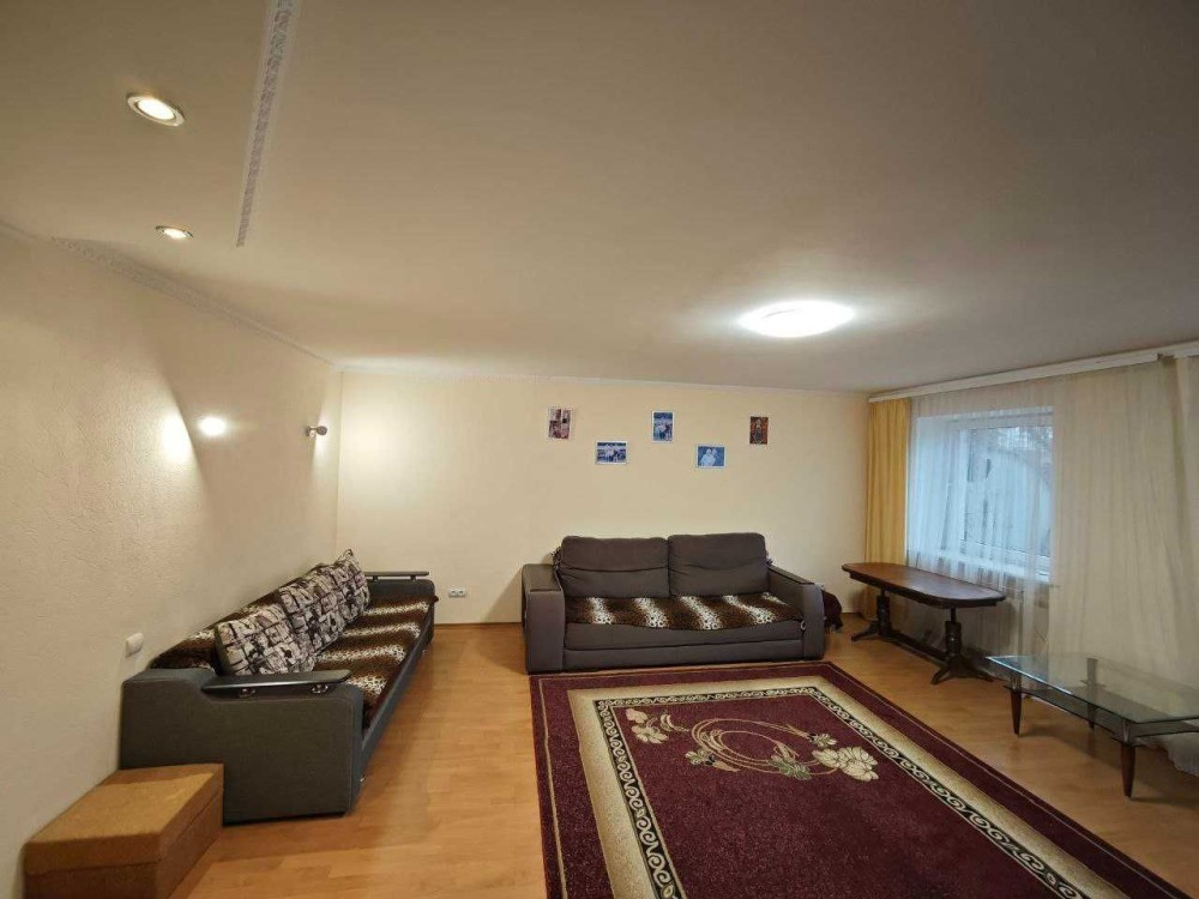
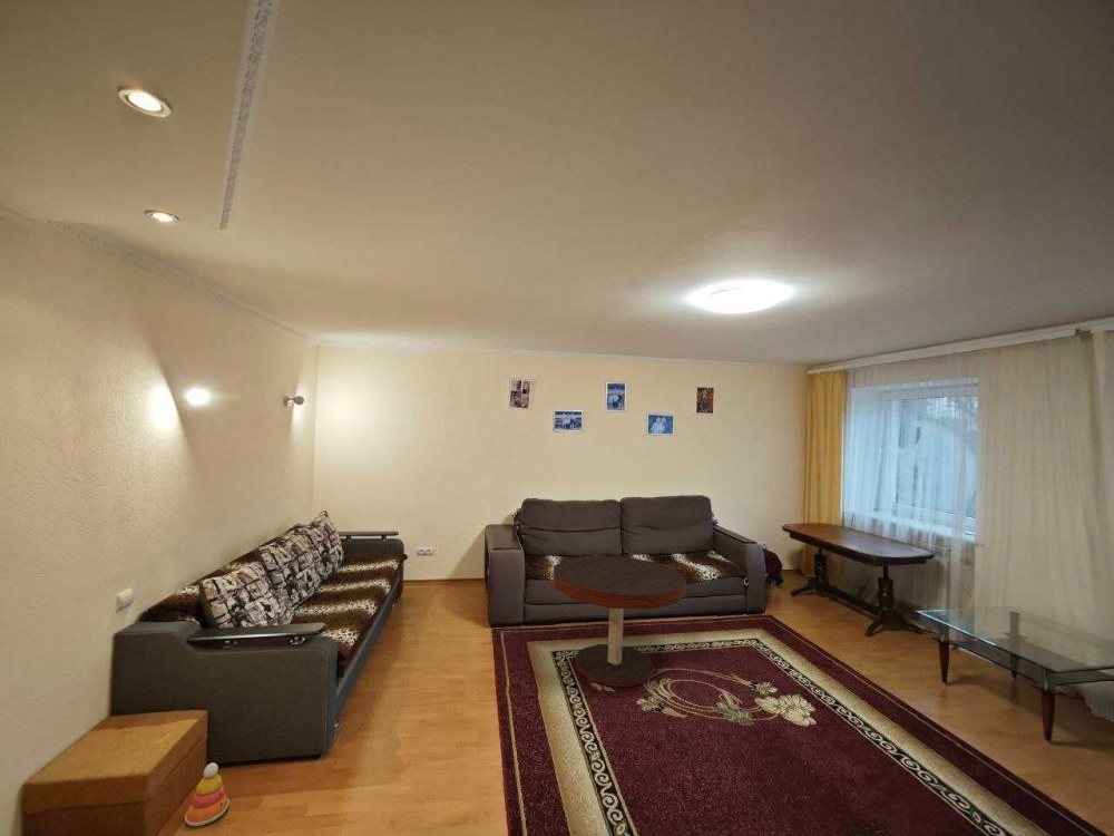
+ stacking toy [184,761,229,827]
+ coffee table [553,554,687,688]
